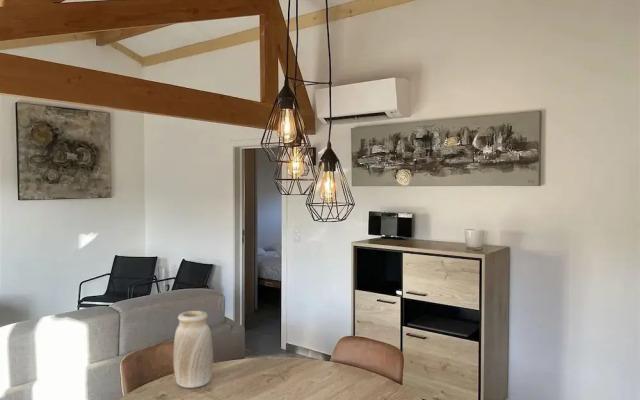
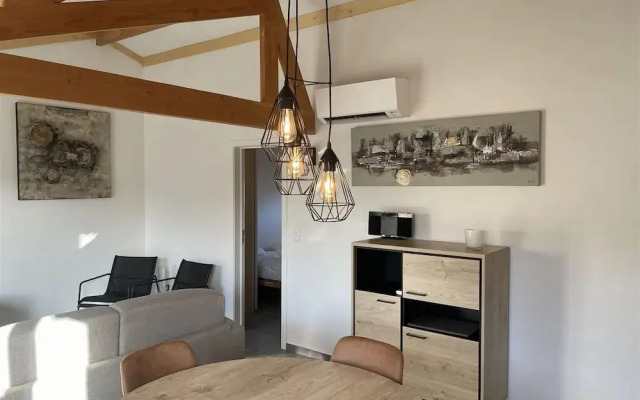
- vase [172,310,214,389]
